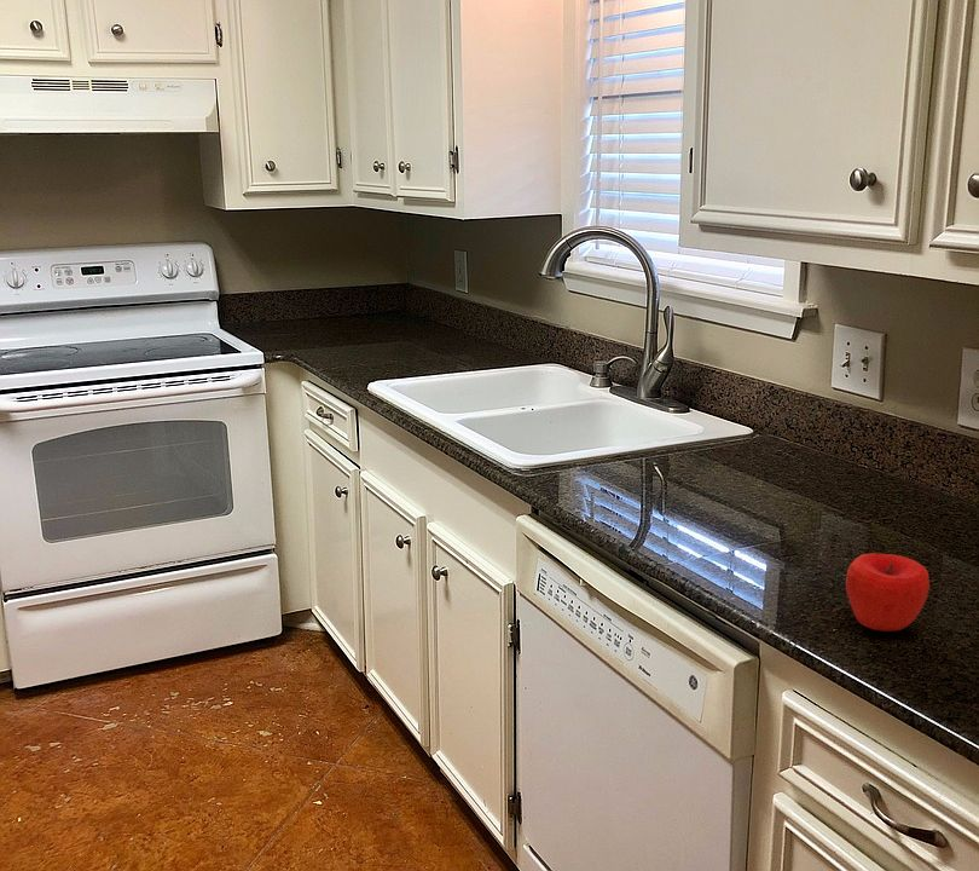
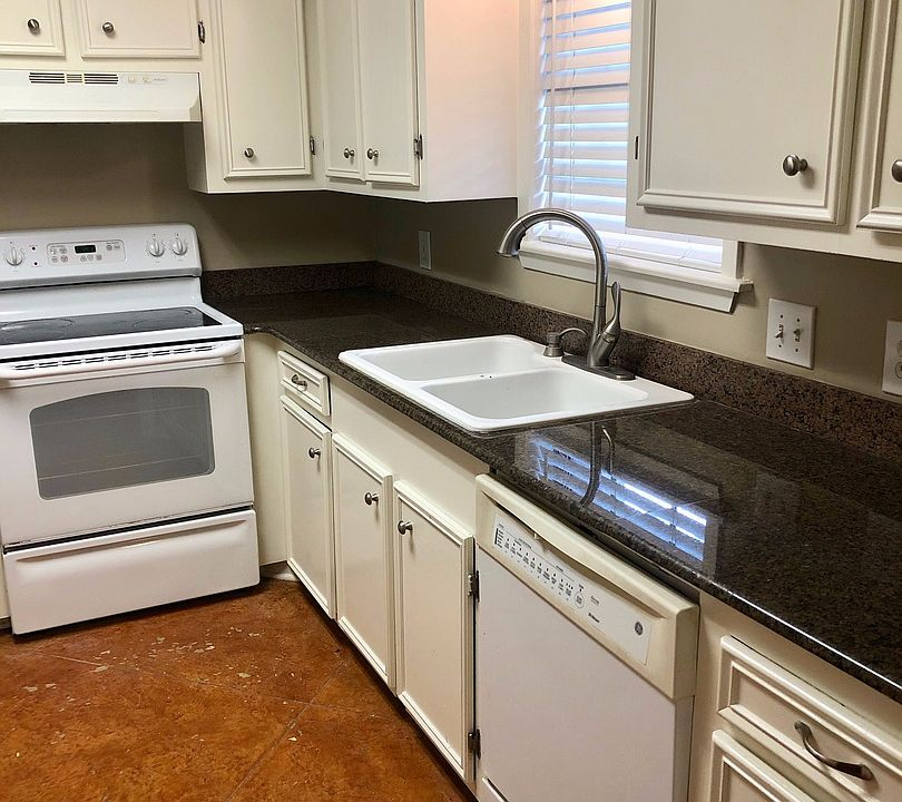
- apple [845,552,931,633]
